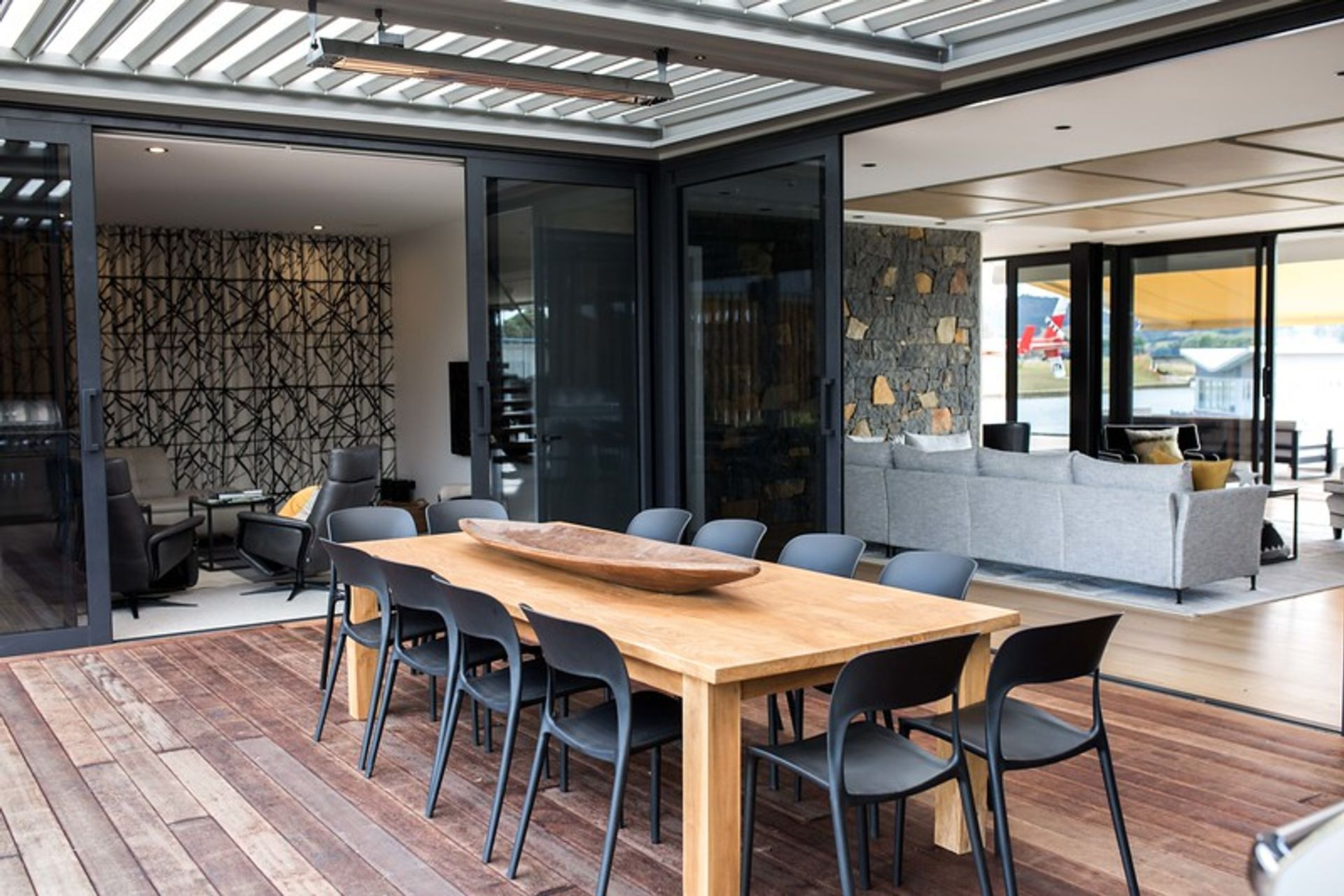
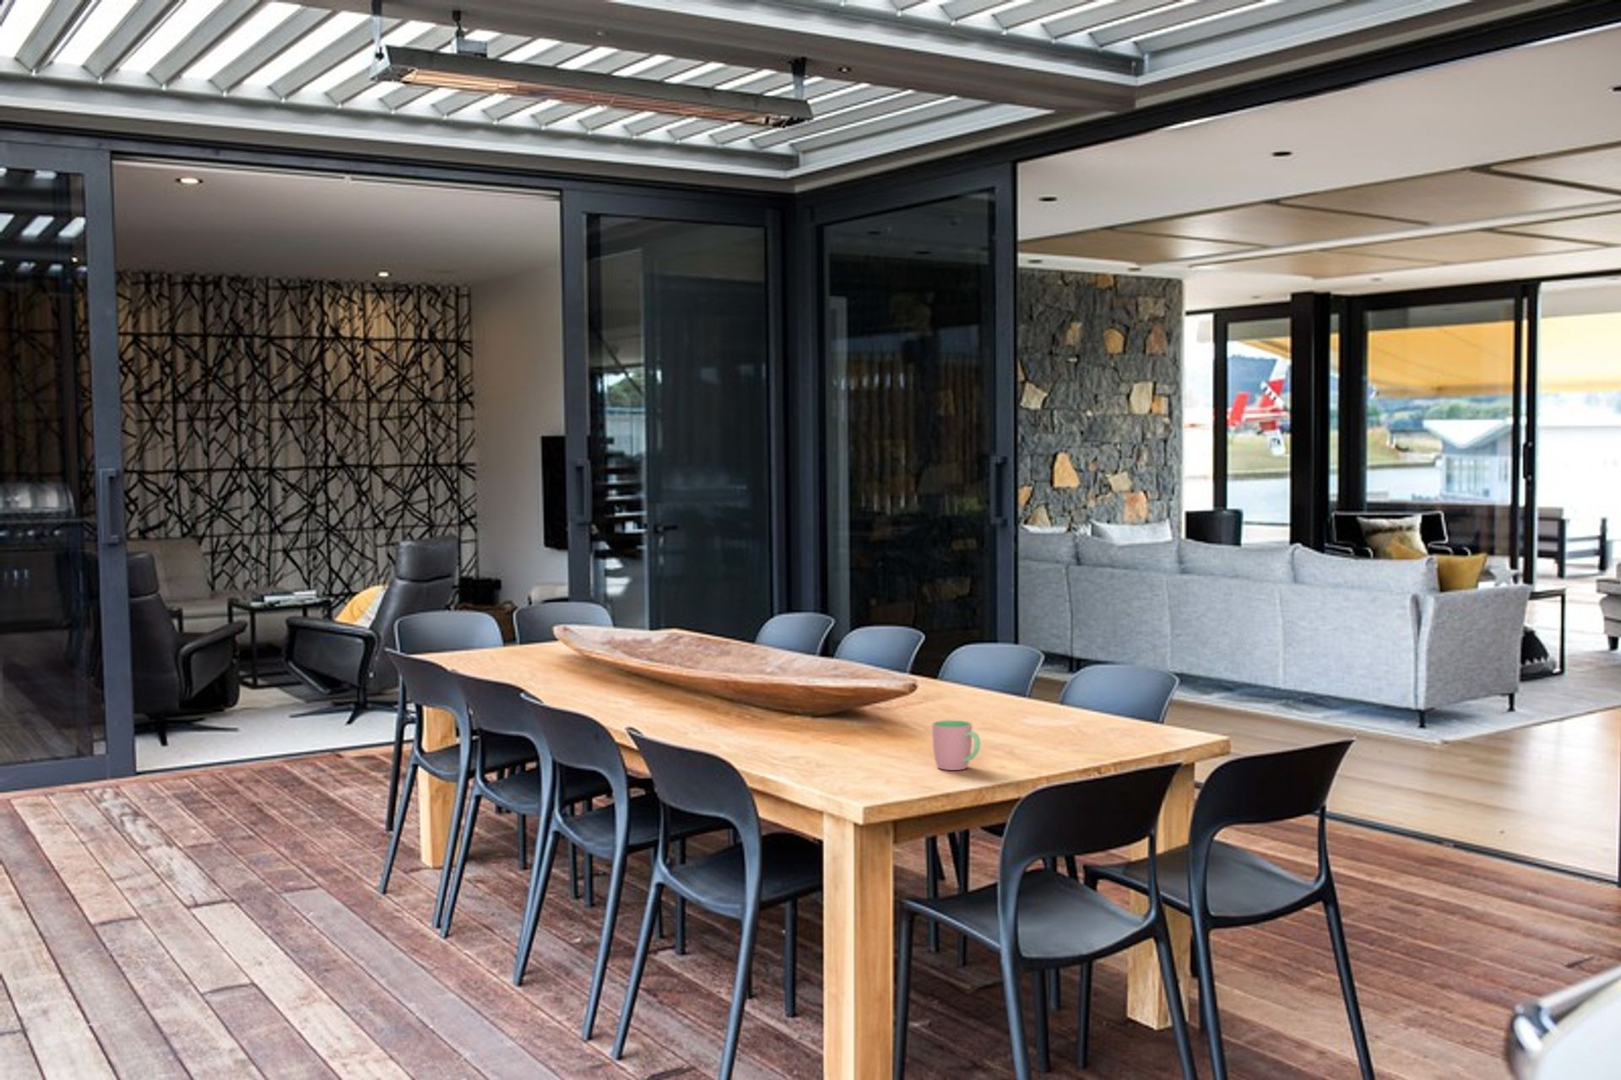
+ cup [931,720,981,771]
